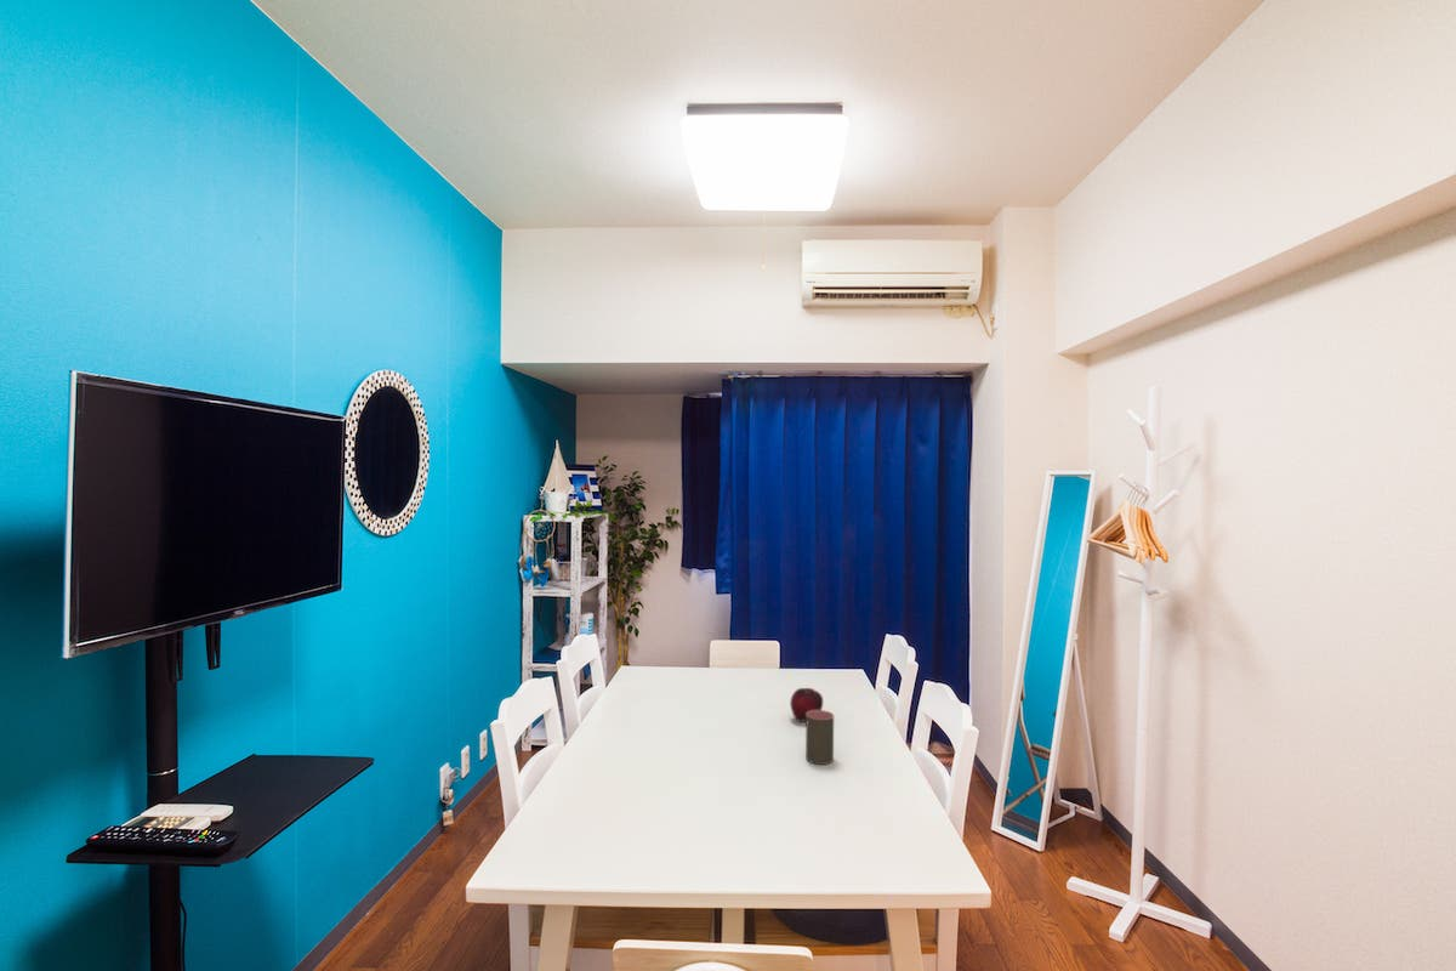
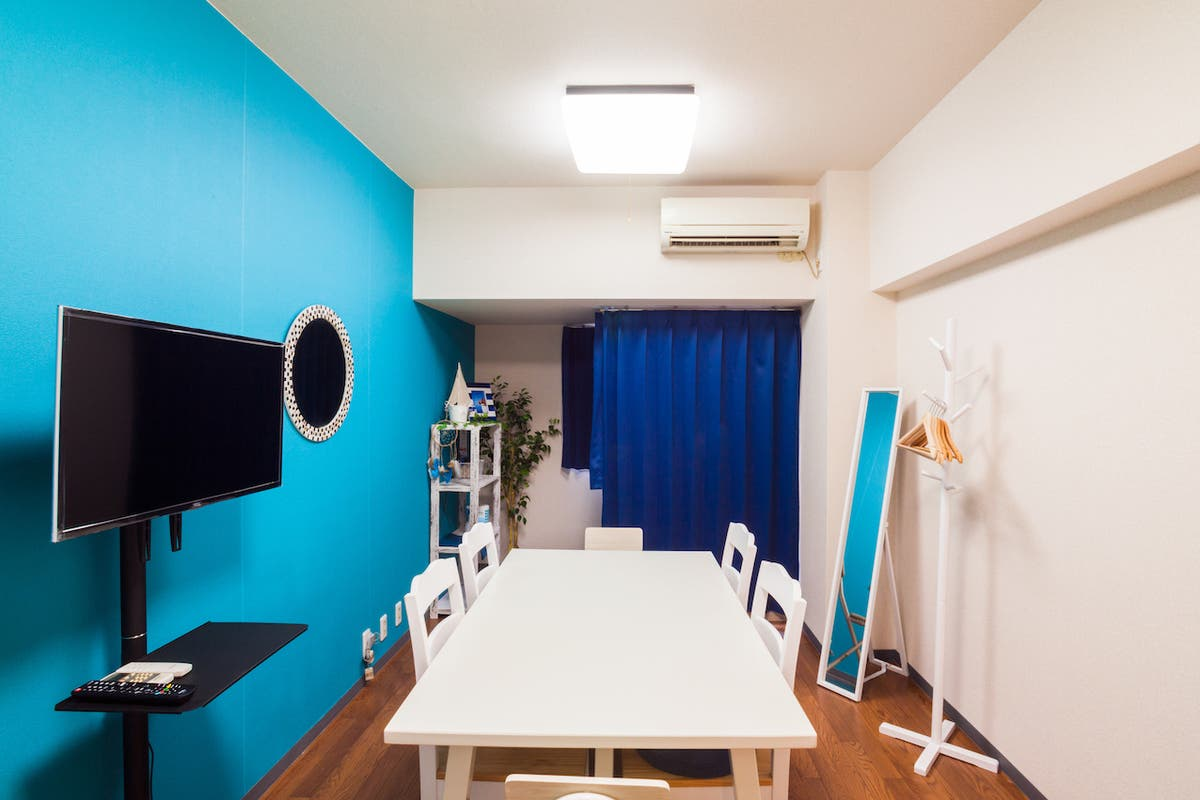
- cup [804,709,835,766]
- fruit [789,687,824,722]
